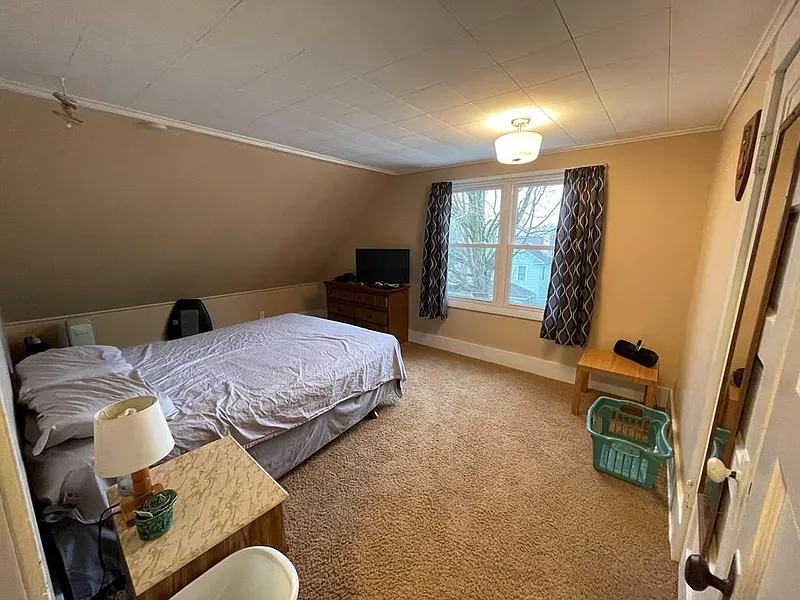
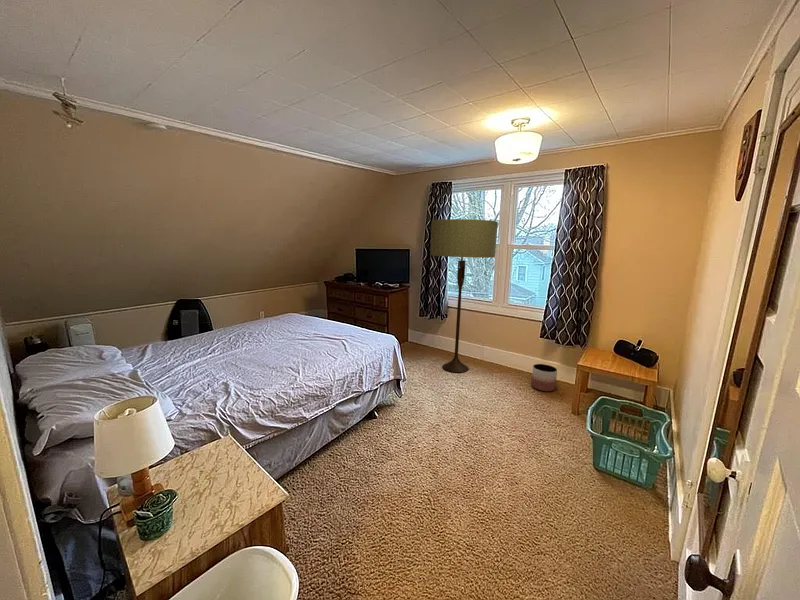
+ floor lamp [429,218,499,373]
+ planter [530,363,558,392]
